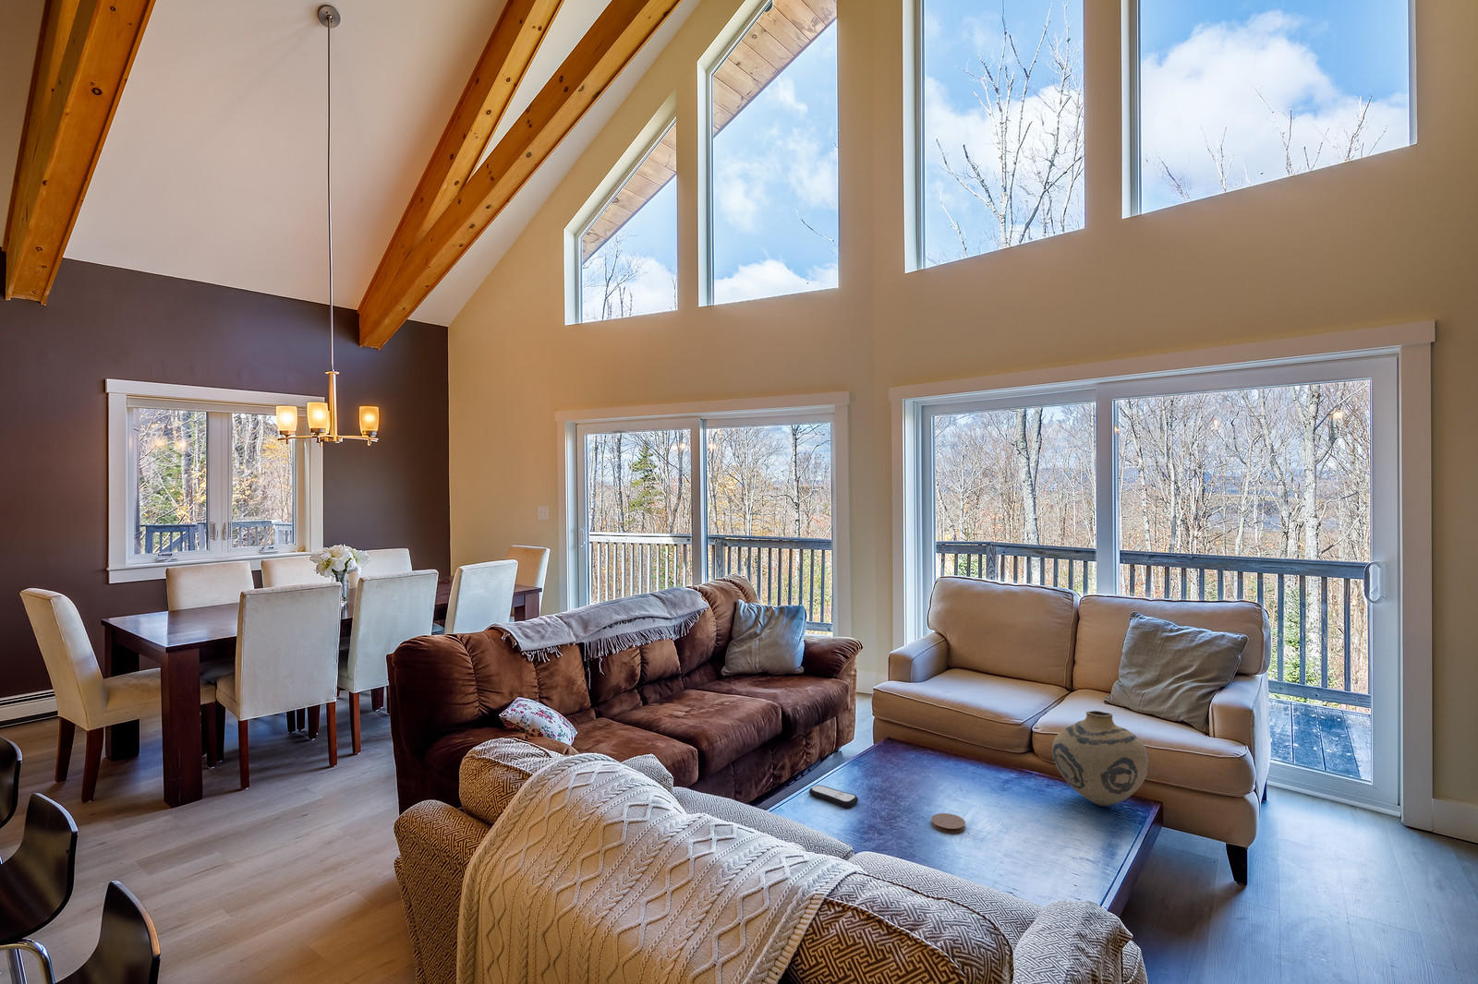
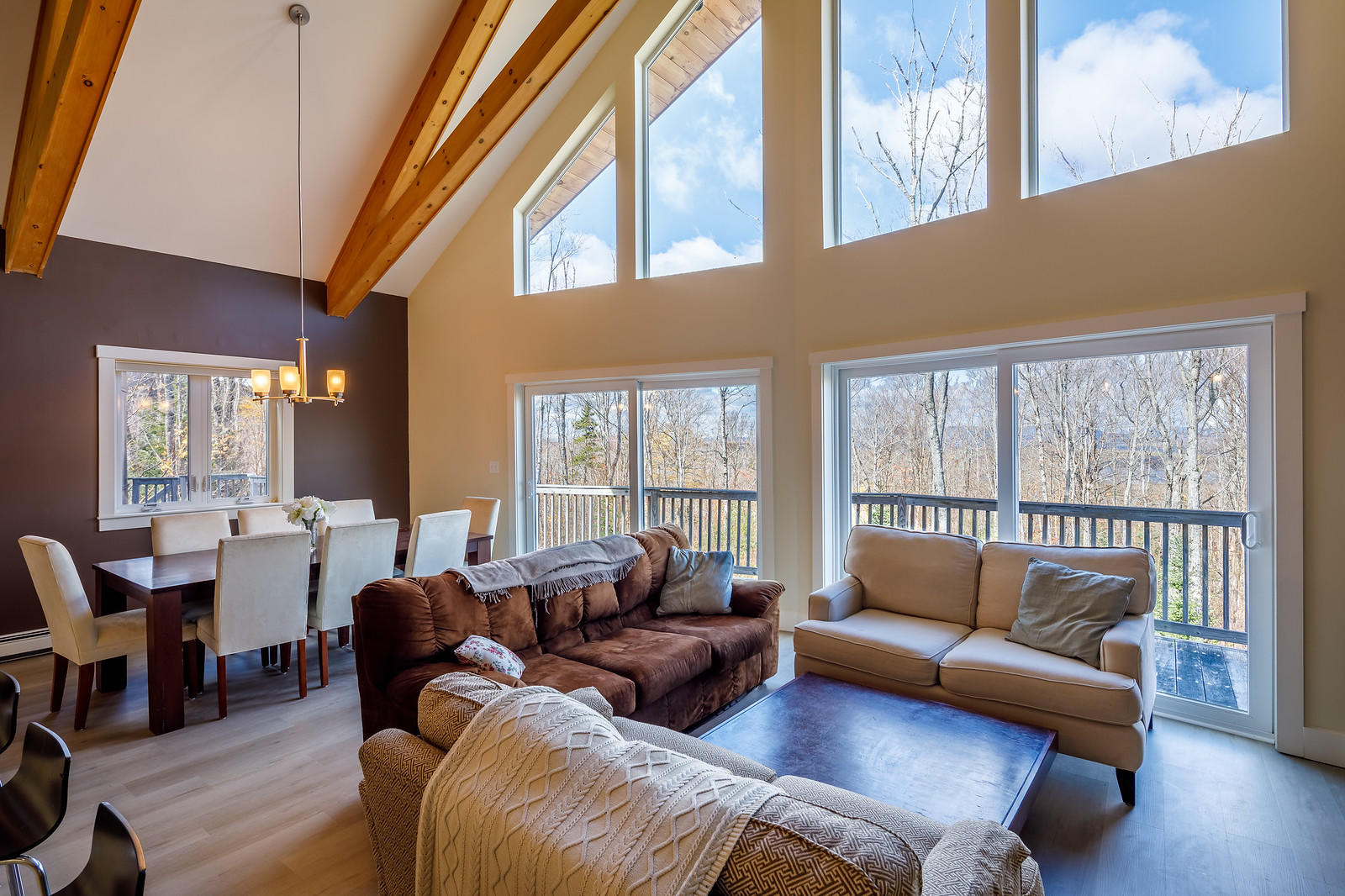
- coaster [931,813,966,835]
- remote control [809,784,859,808]
- vase [1052,709,1151,807]
